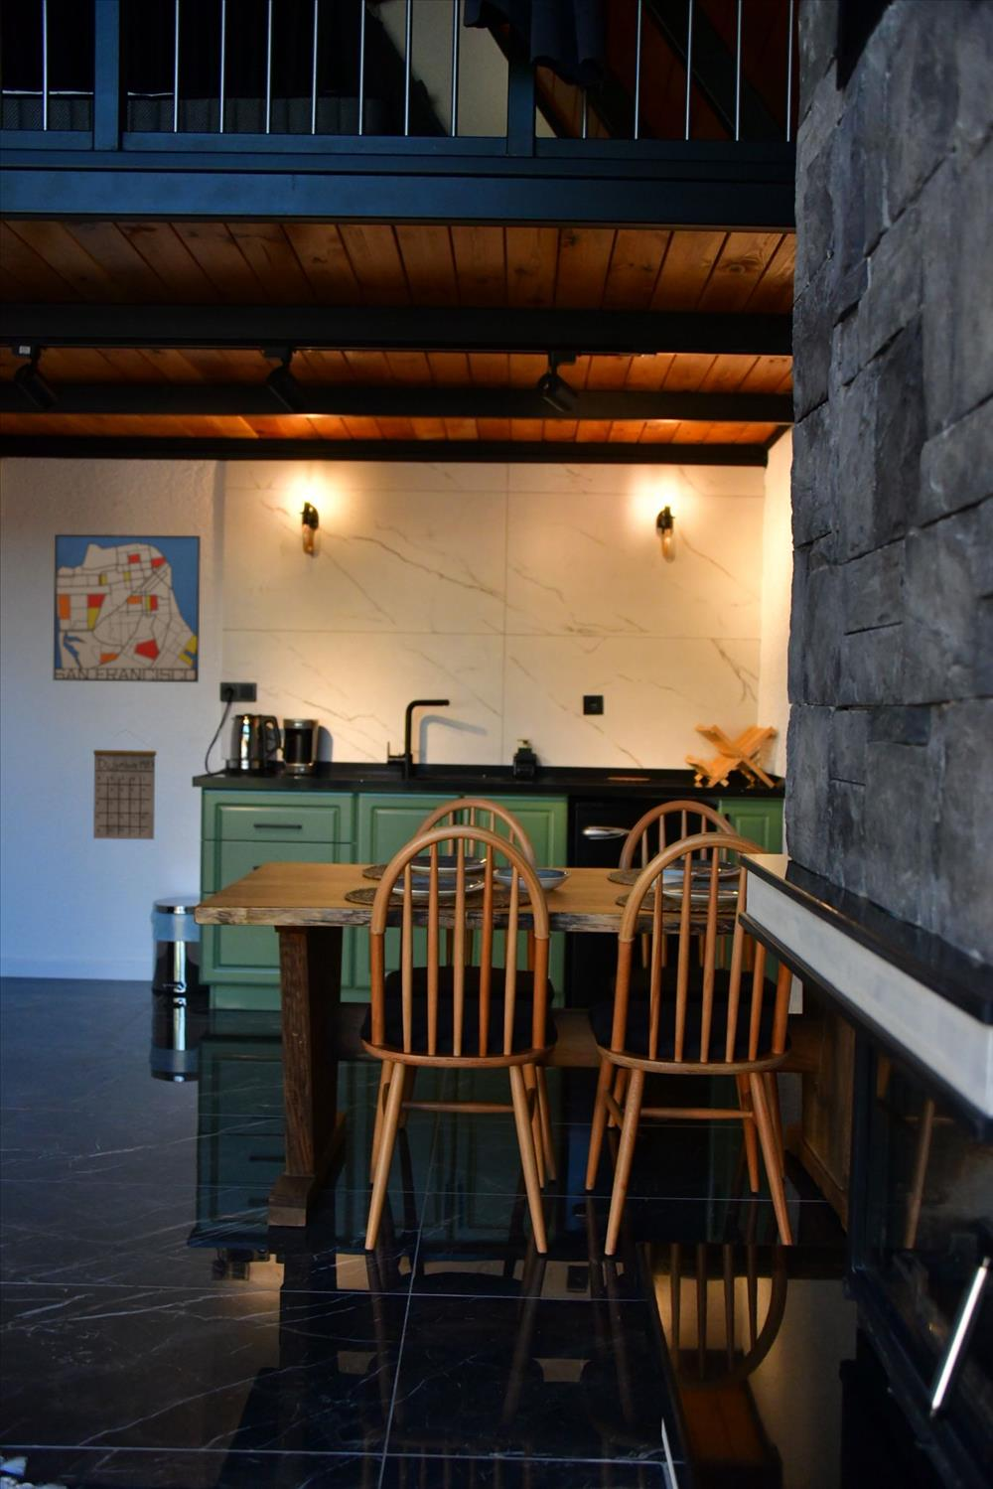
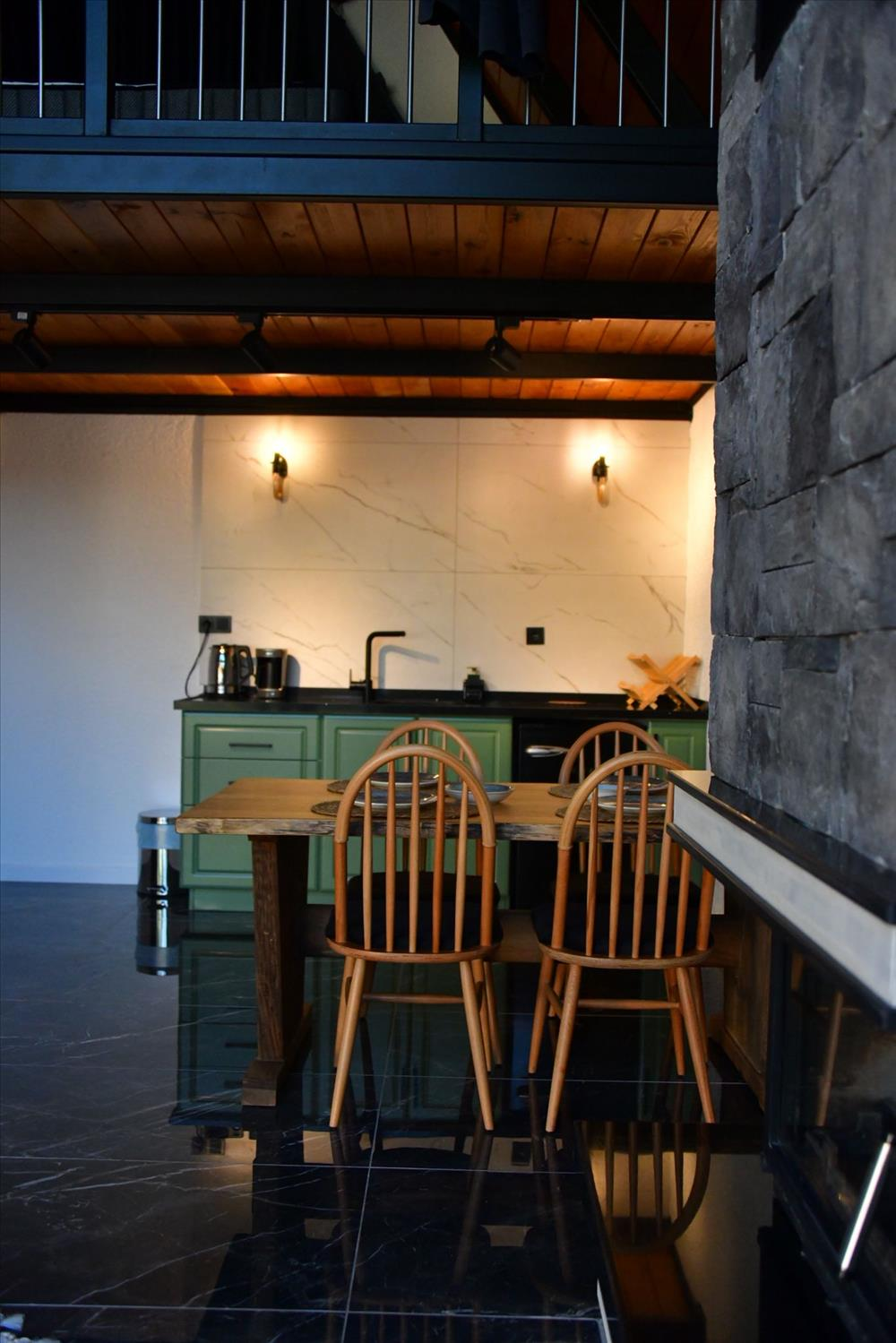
- calendar [92,728,157,840]
- wall art [52,533,202,683]
